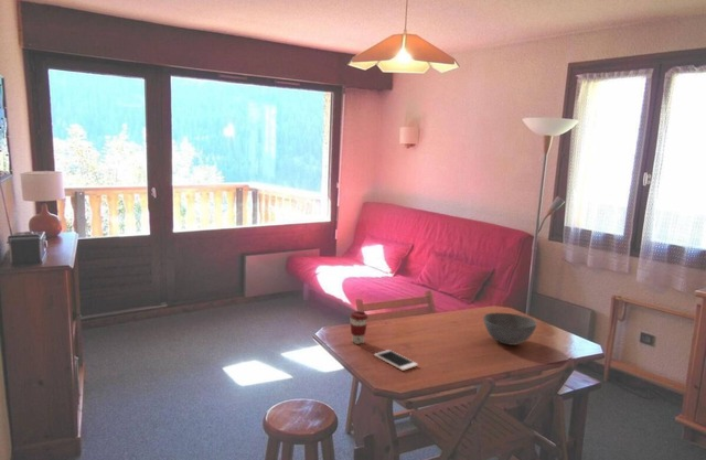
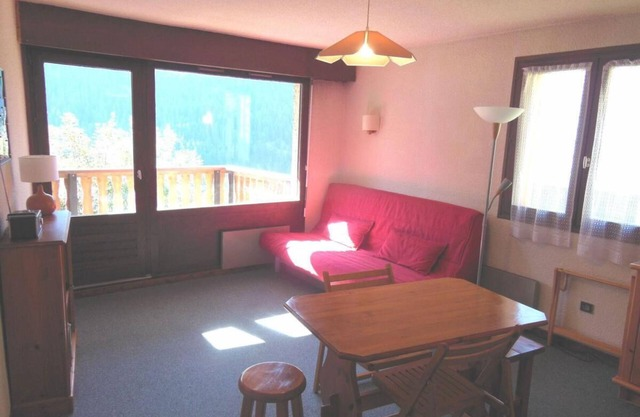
- bowl [482,311,538,346]
- coffee cup [349,310,370,345]
- cell phone [373,349,419,372]
